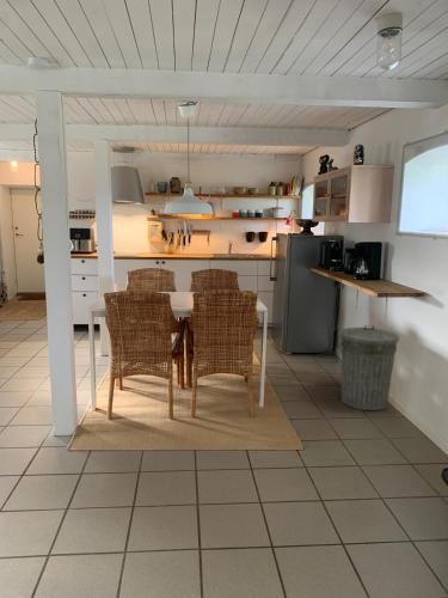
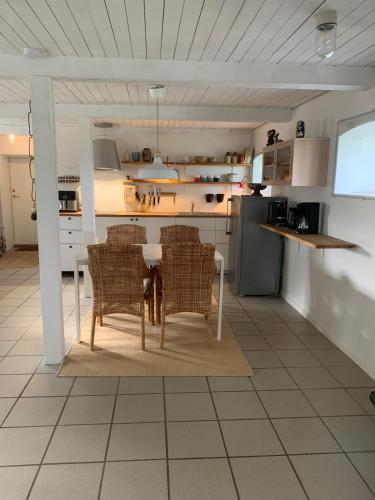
- trash can [338,324,400,411]
